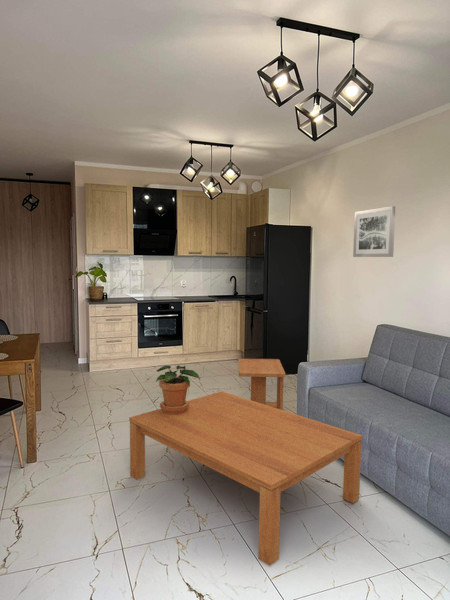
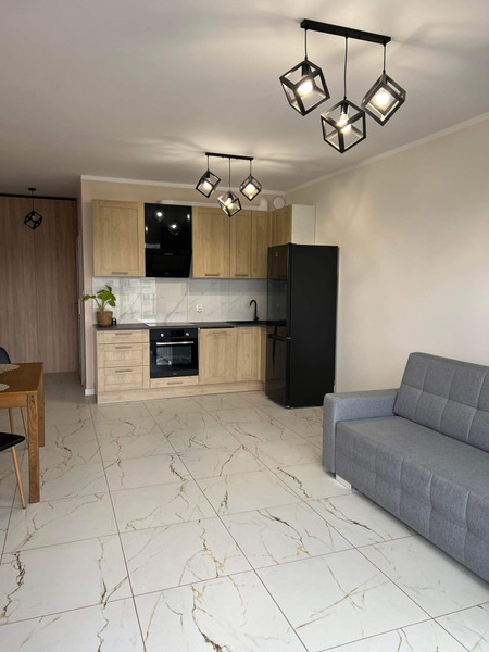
- potted plant [155,364,201,415]
- side table [237,358,286,411]
- wall art [352,205,396,258]
- coffee table [128,390,363,567]
